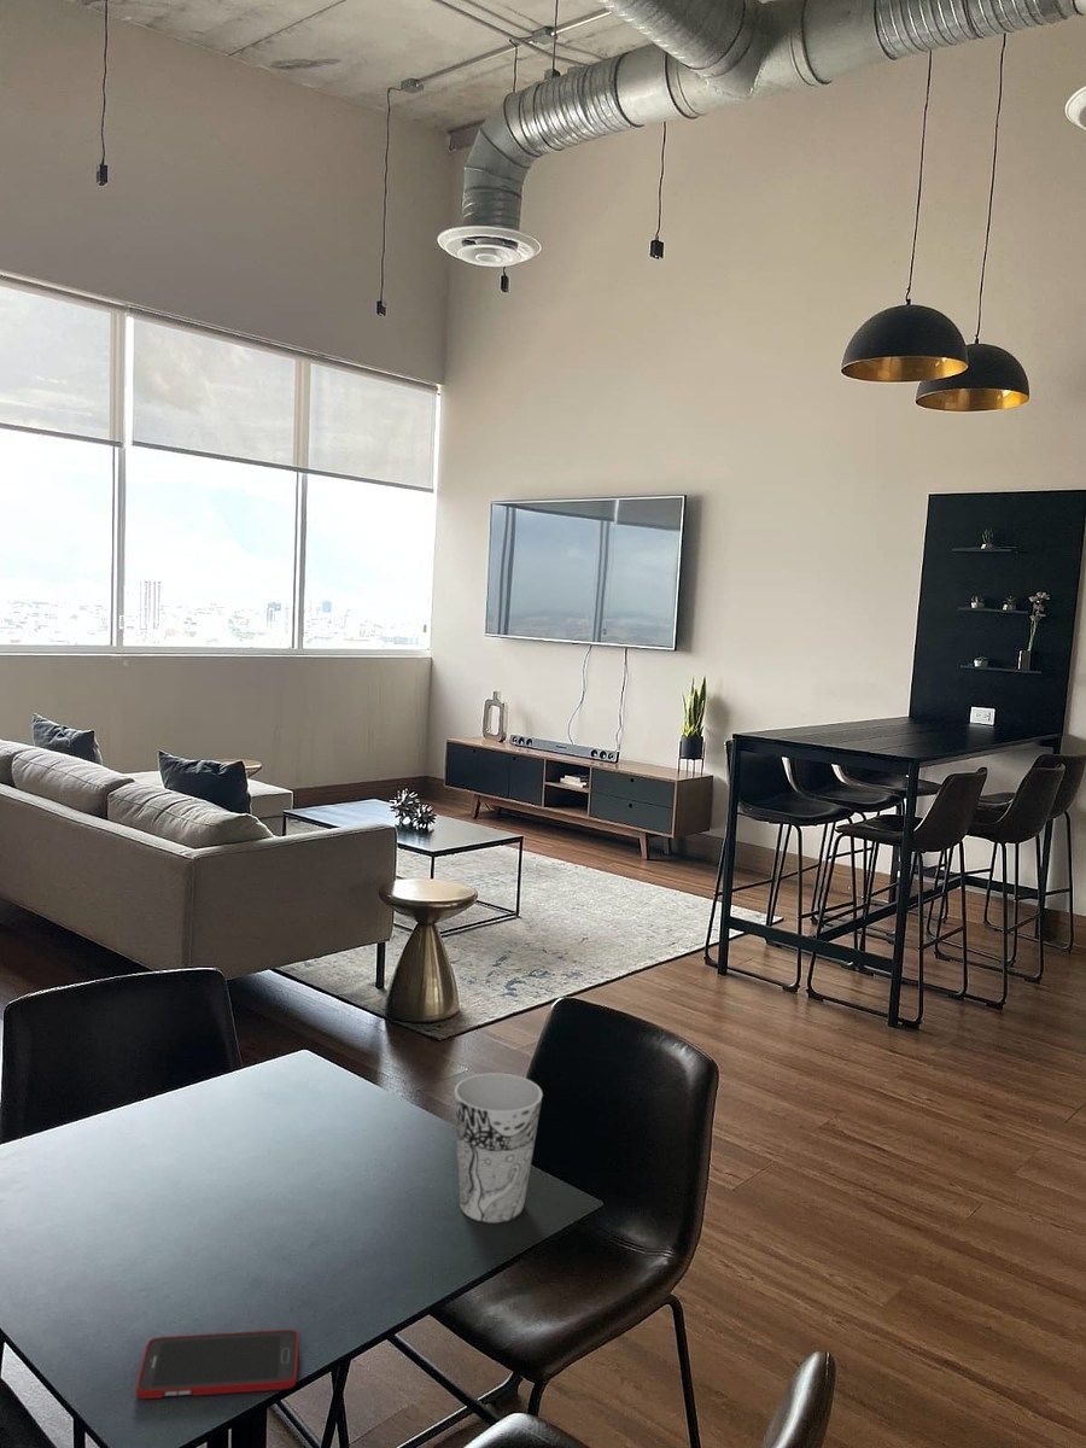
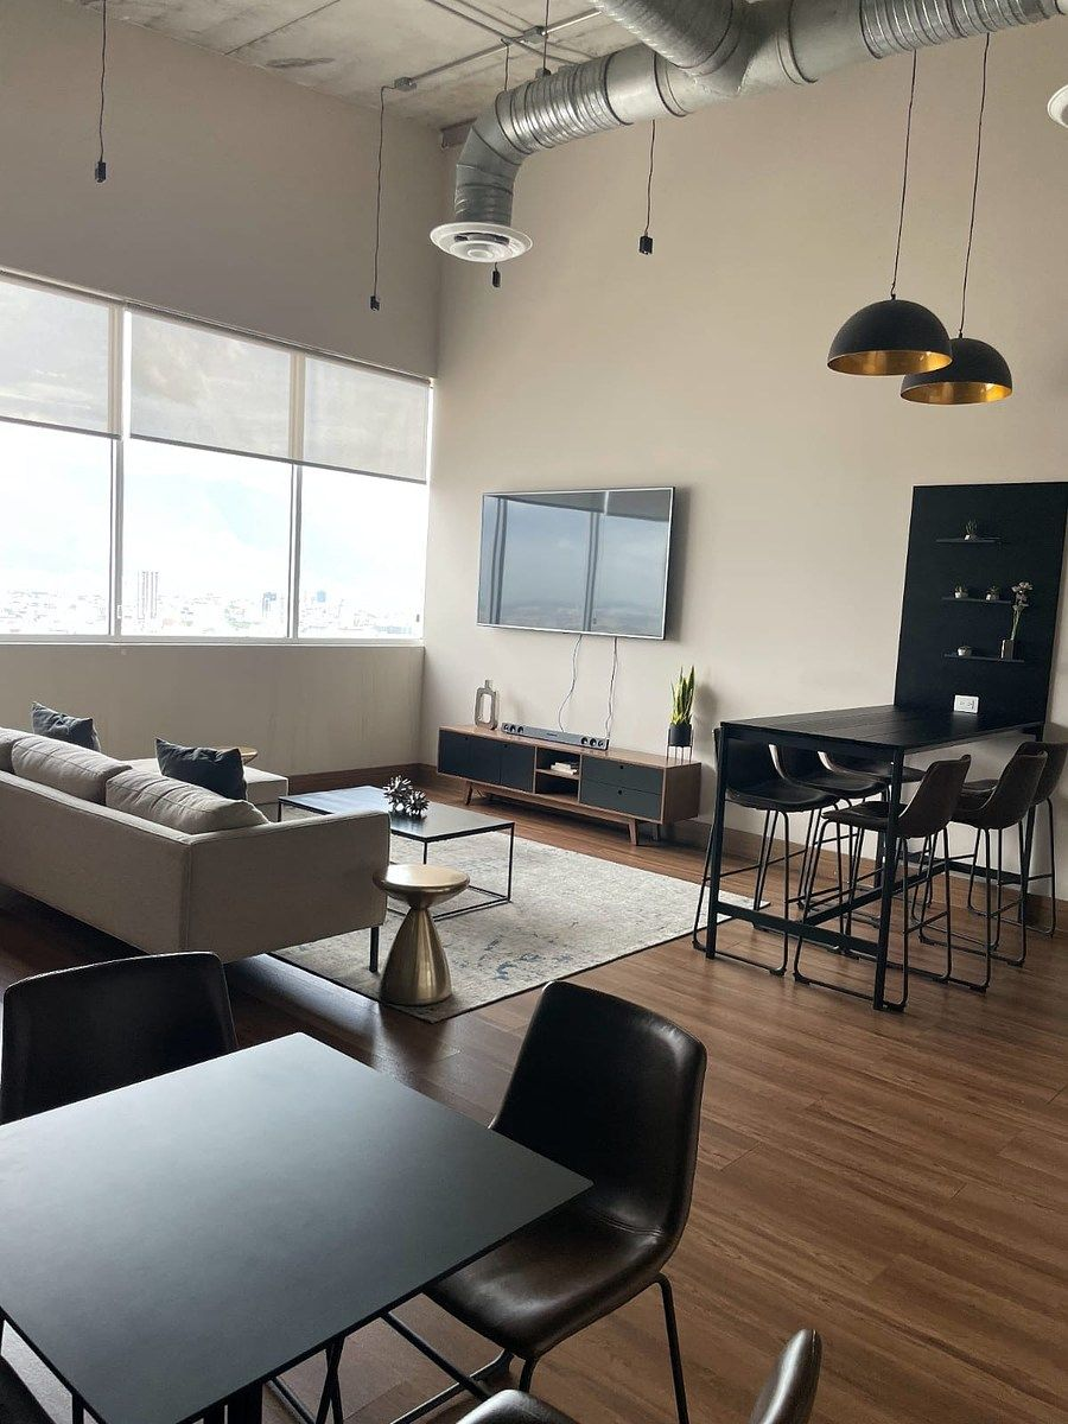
- cell phone [135,1329,299,1400]
- cup [454,1072,544,1224]
